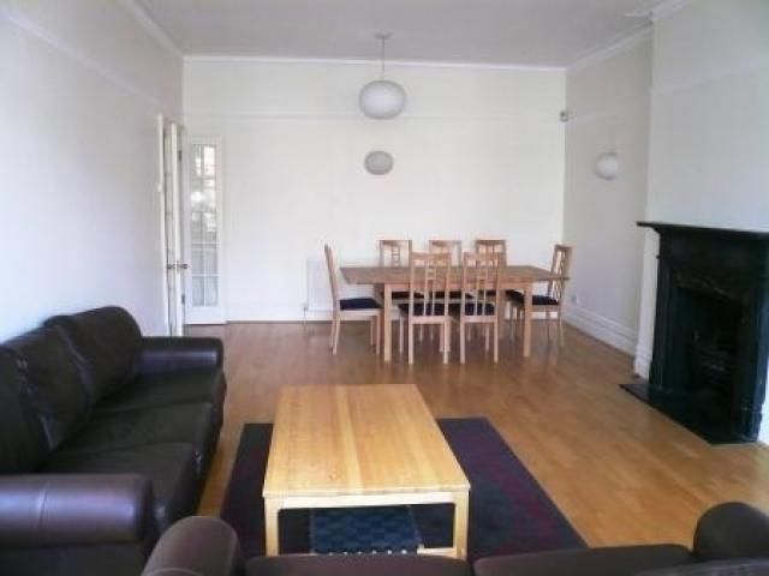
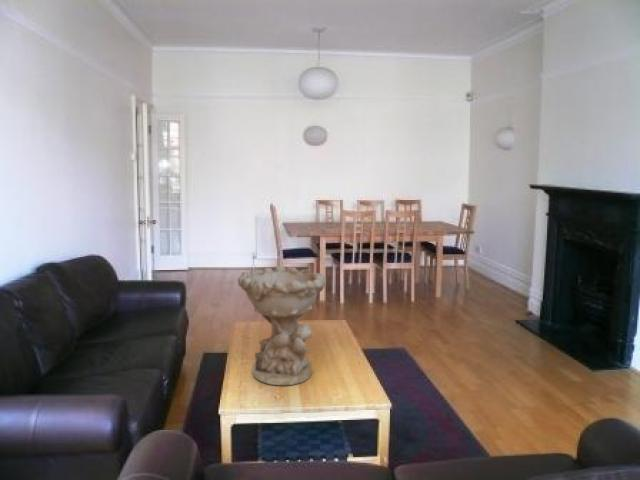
+ decorative bowl [237,265,327,386]
